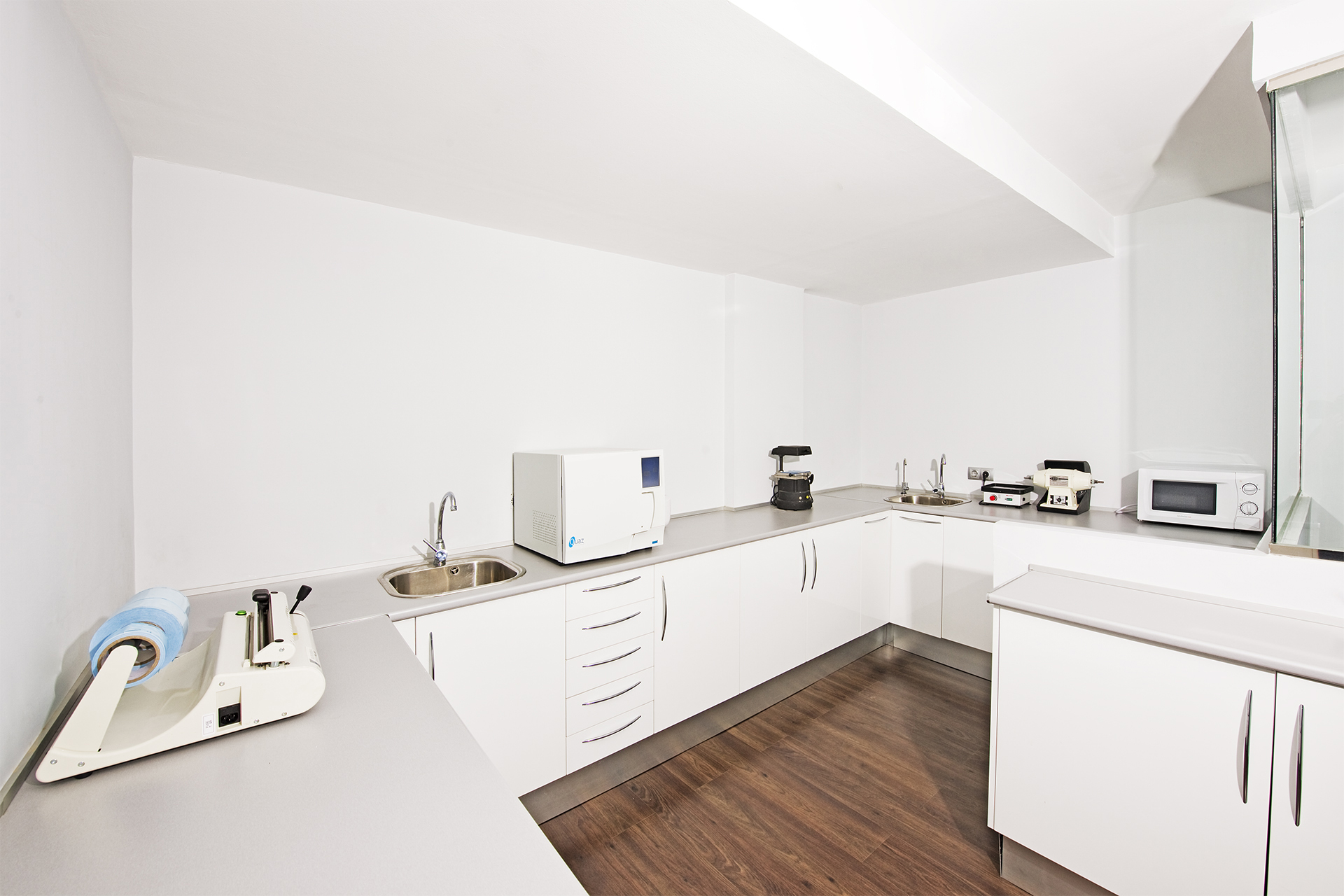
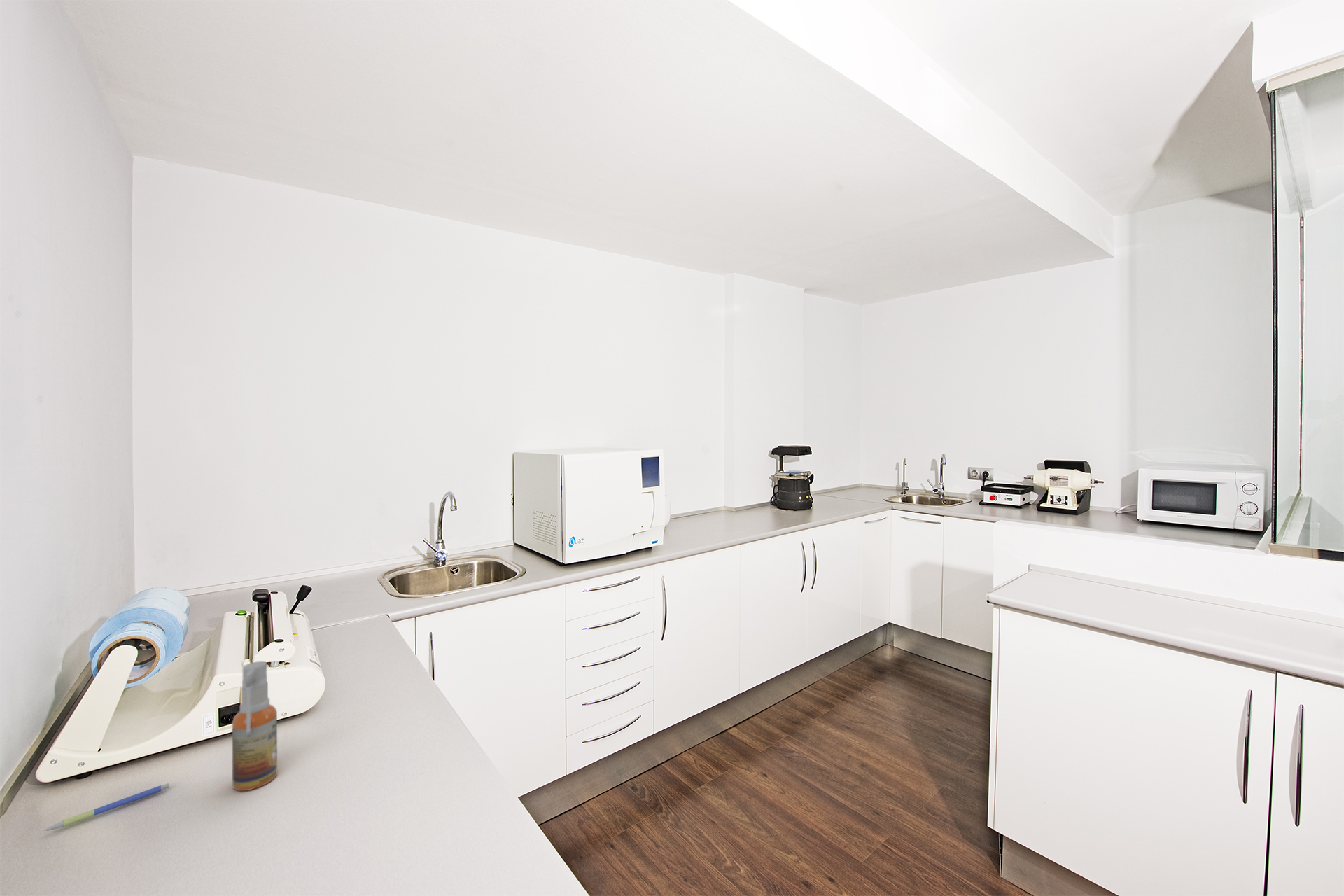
+ pen [43,783,170,832]
+ spray bottle [232,661,278,792]
